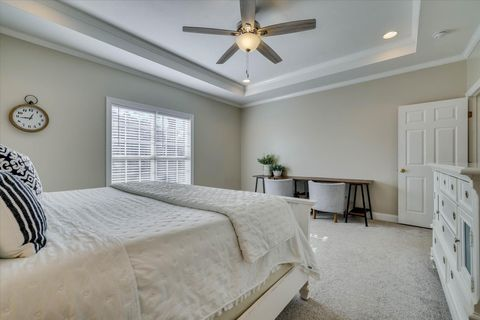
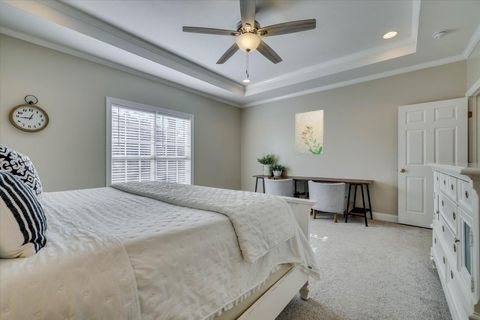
+ wall art [294,109,325,156]
